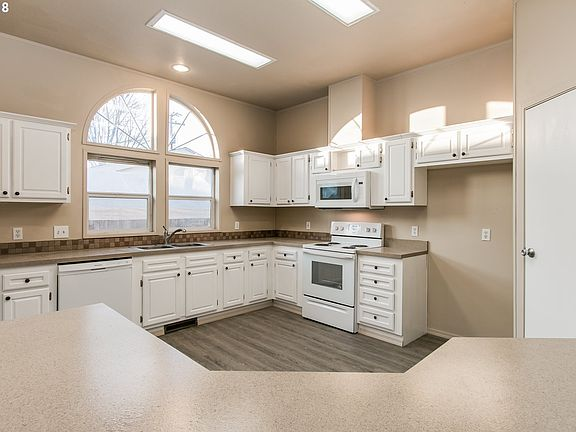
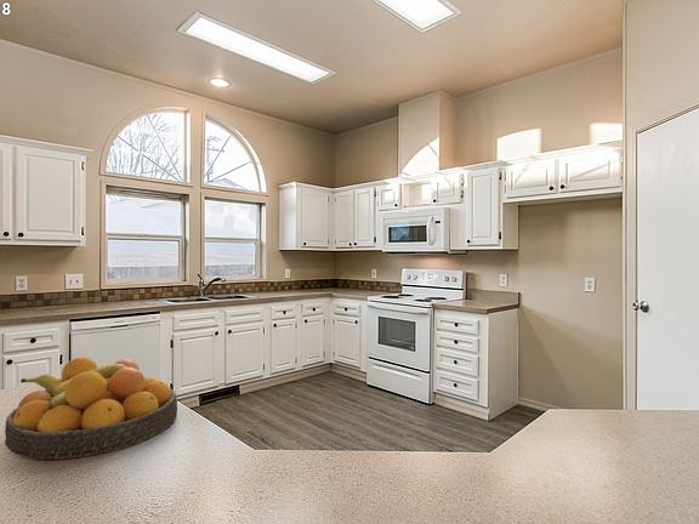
+ fruit bowl [4,357,178,461]
